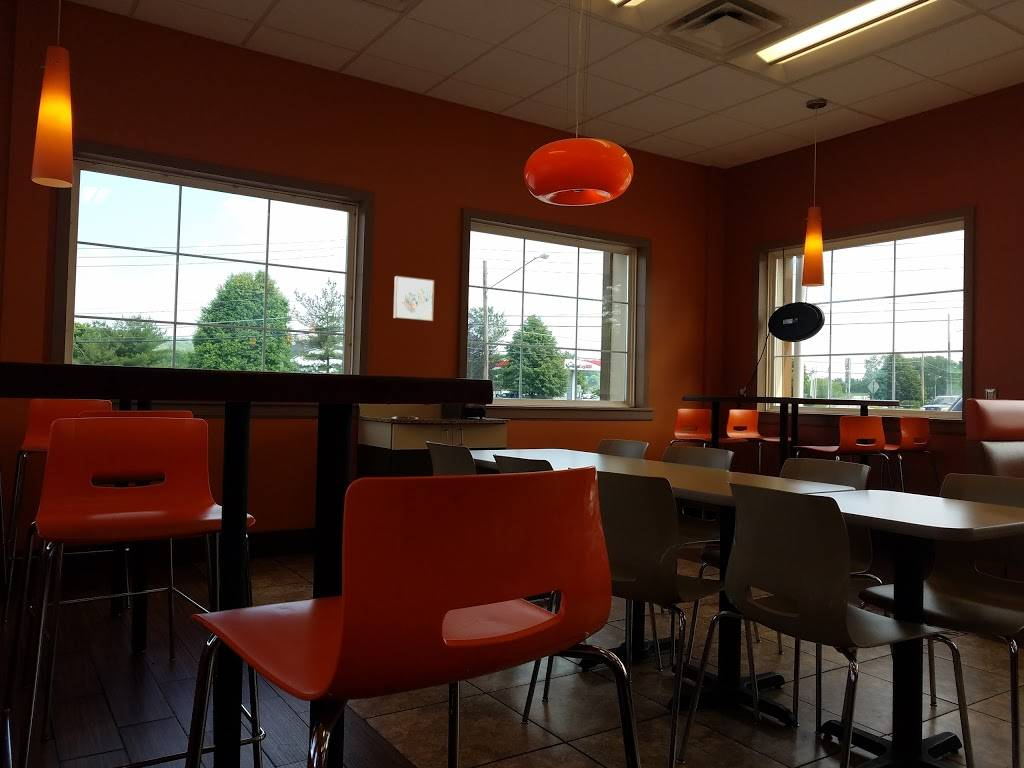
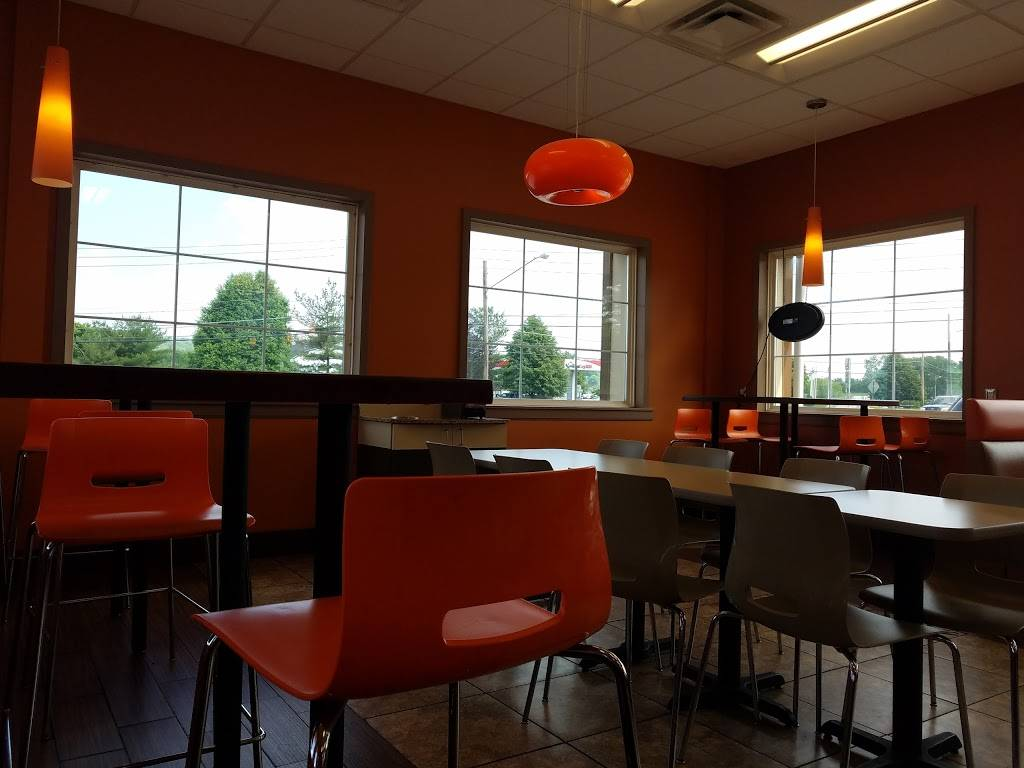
- wall art [393,275,435,322]
